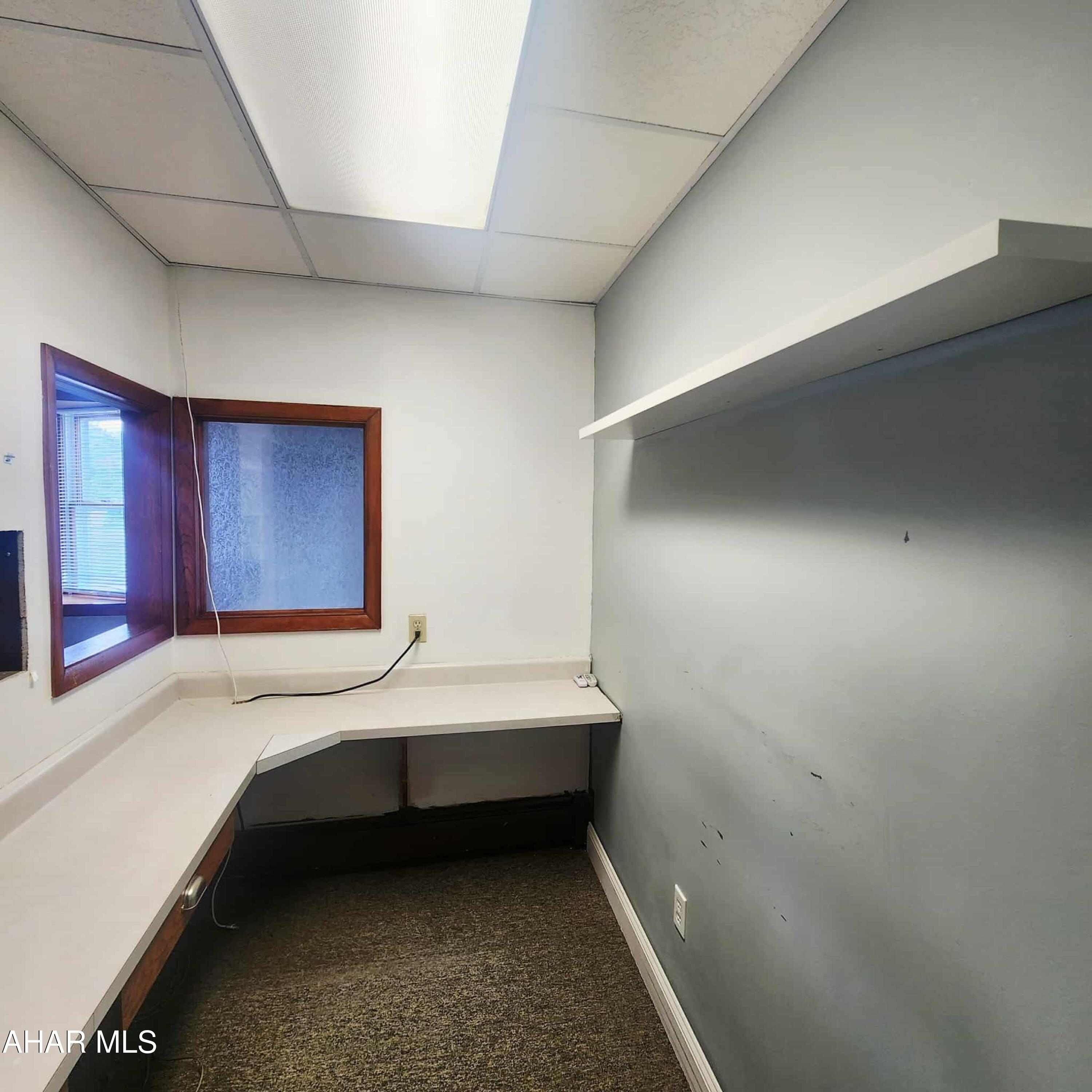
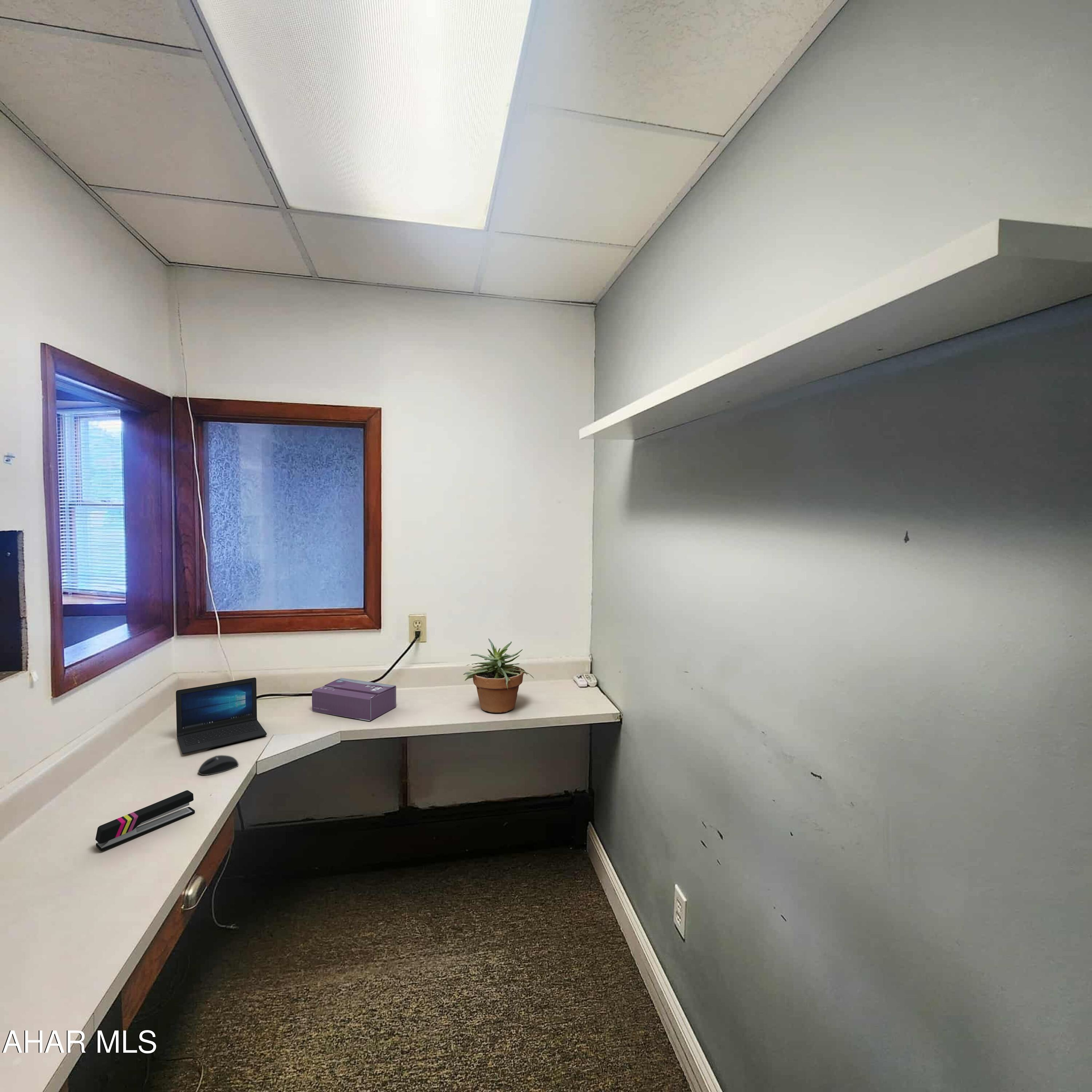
+ stapler [95,790,195,851]
+ tissue box [312,677,396,721]
+ mouse [198,755,239,776]
+ laptop [175,677,267,755]
+ potted plant [463,638,534,713]
